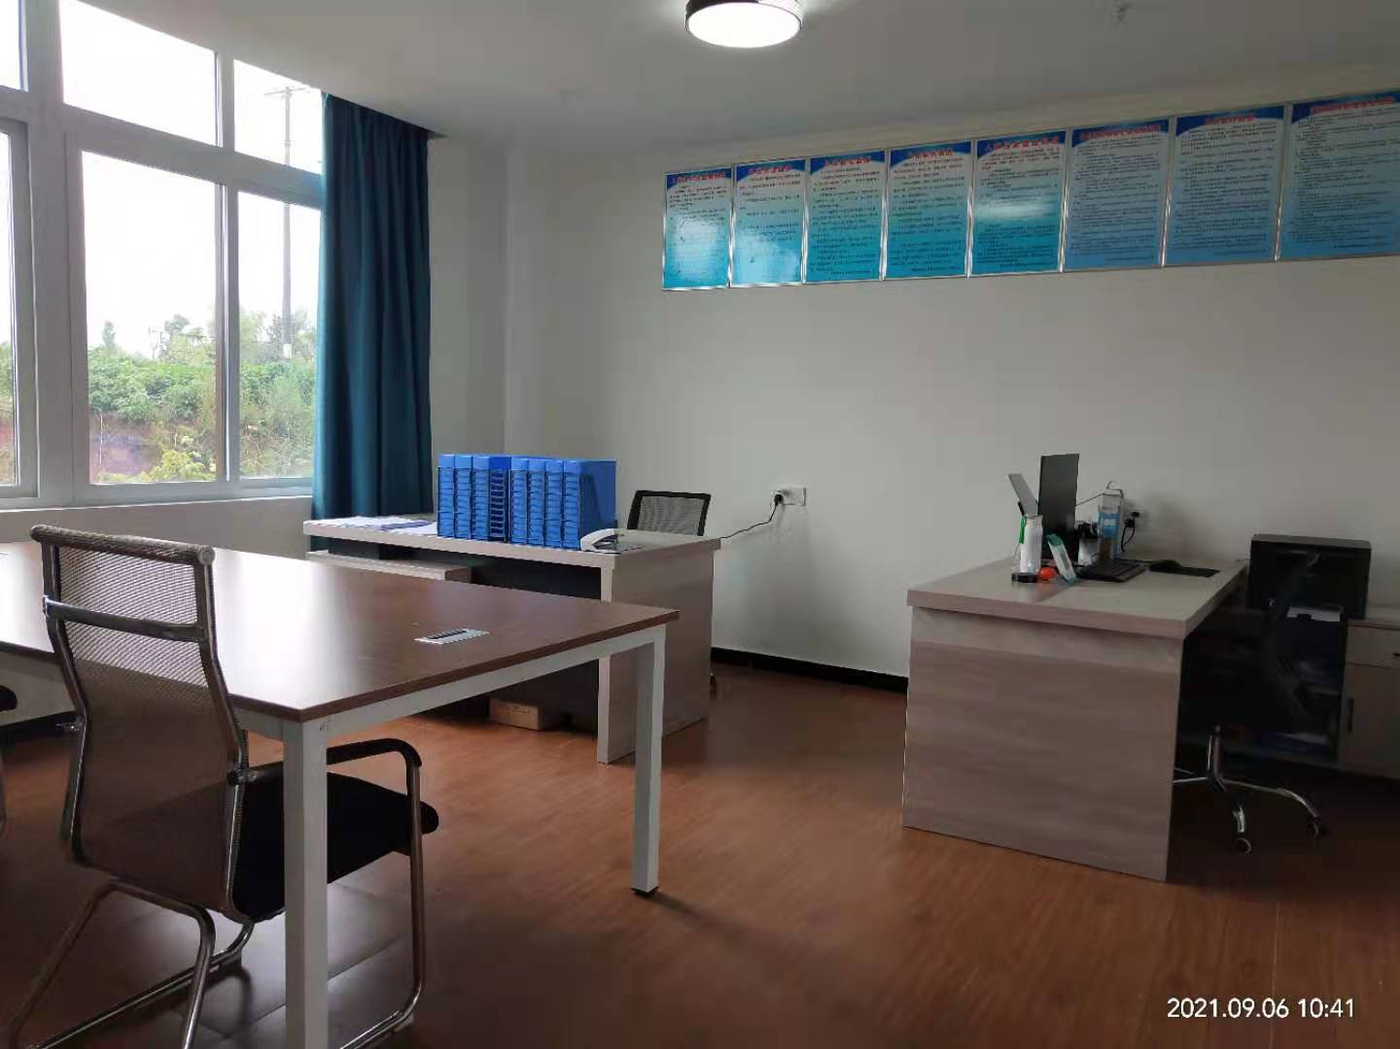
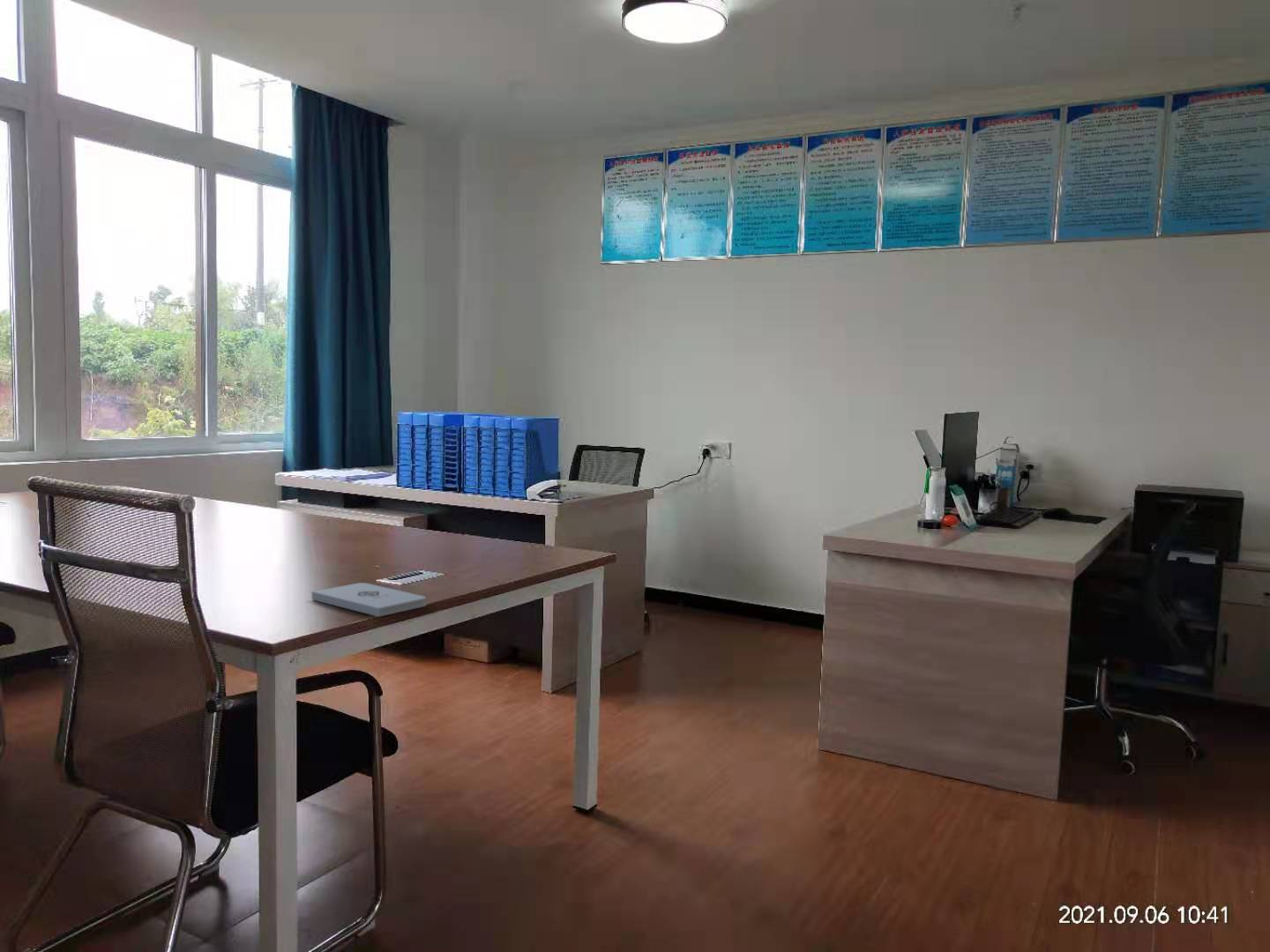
+ notepad [311,582,427,618]
